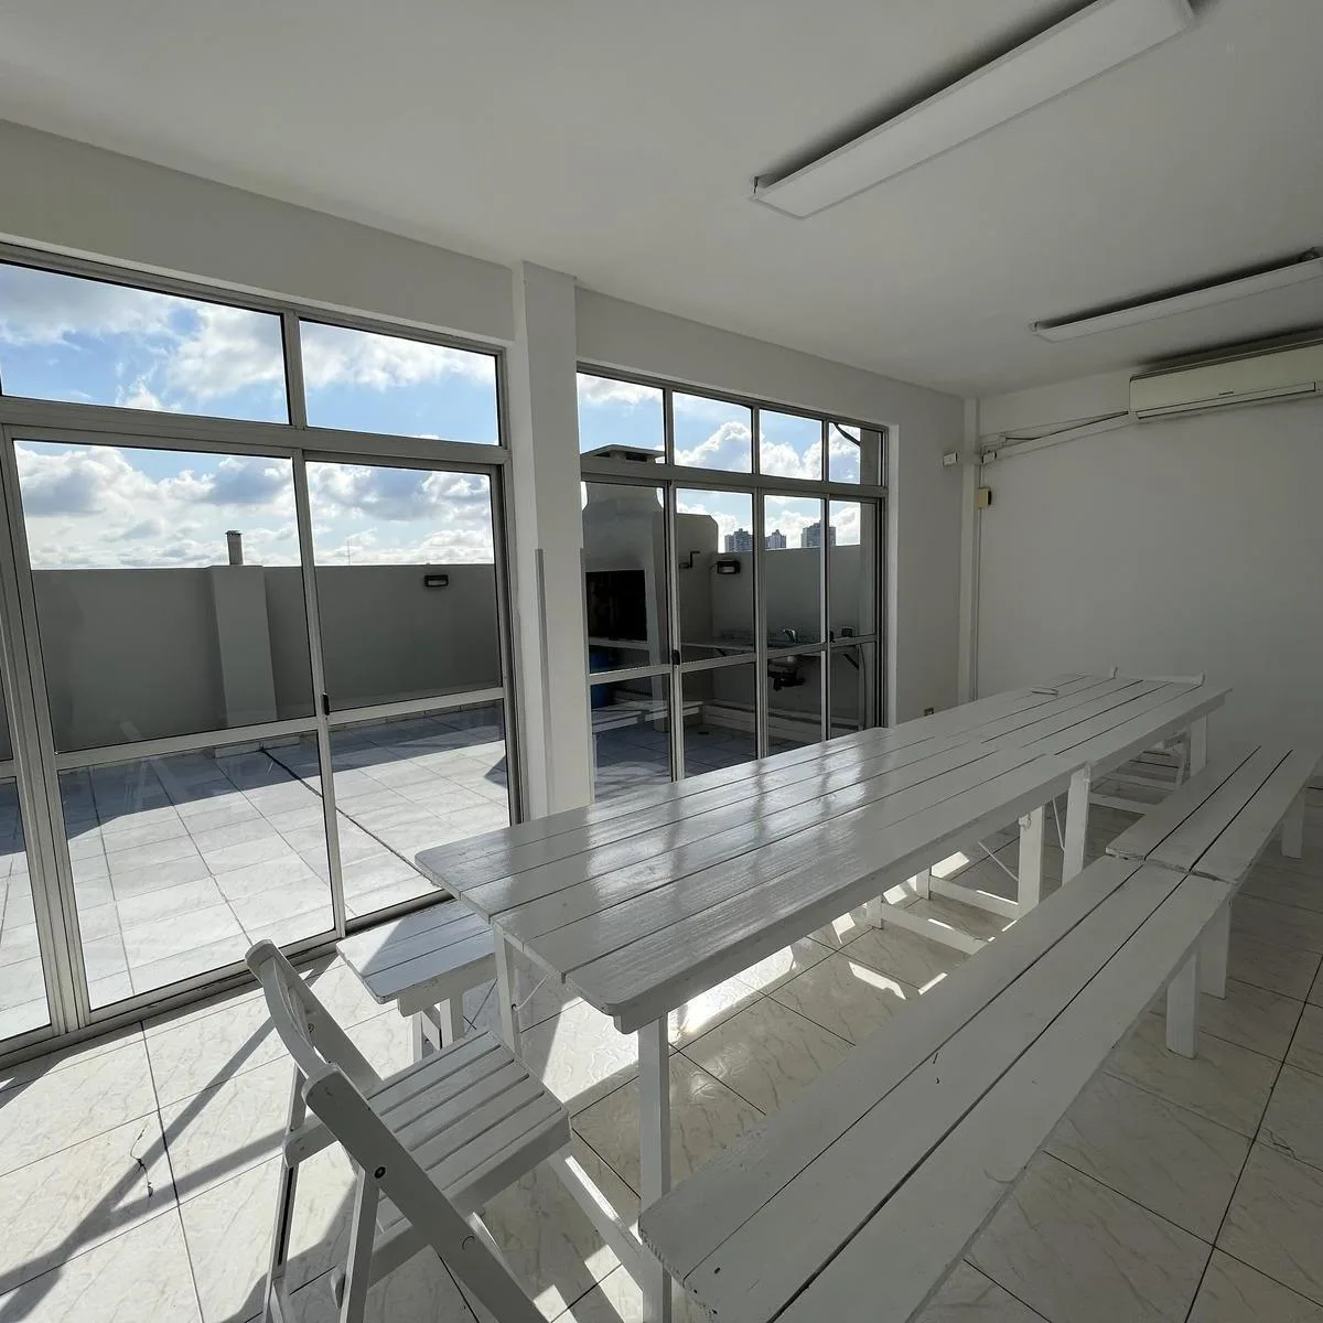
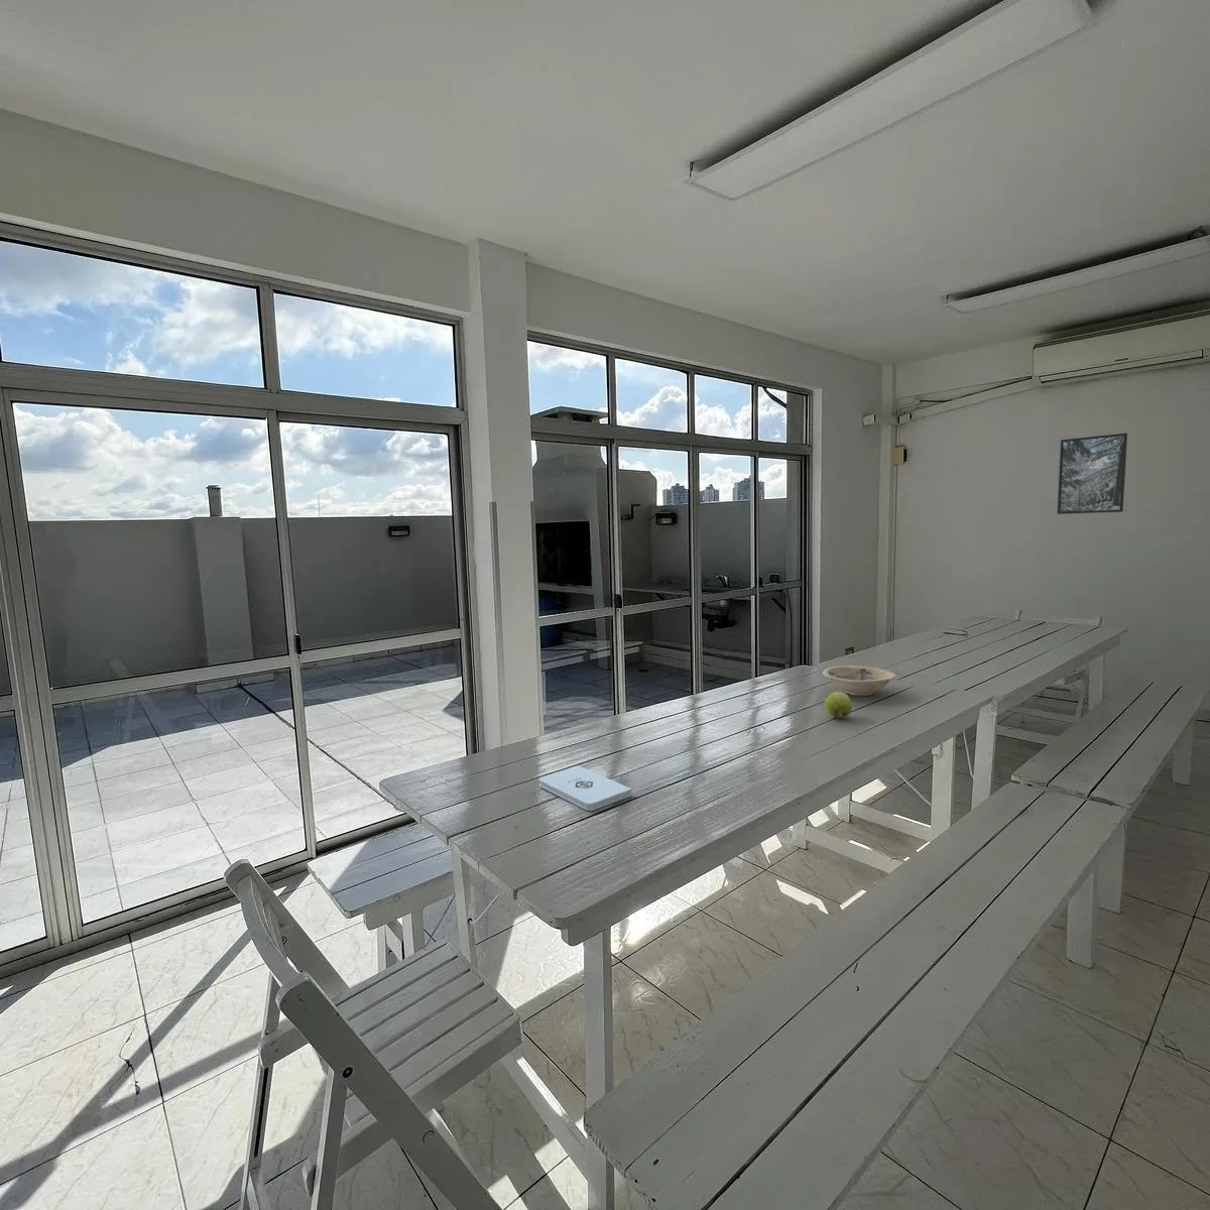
+ bowl [822,665,898,697]
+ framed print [1057,432,1128,515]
+ notepad [539,766,633,812]
+ apple [823,690,853,719]
